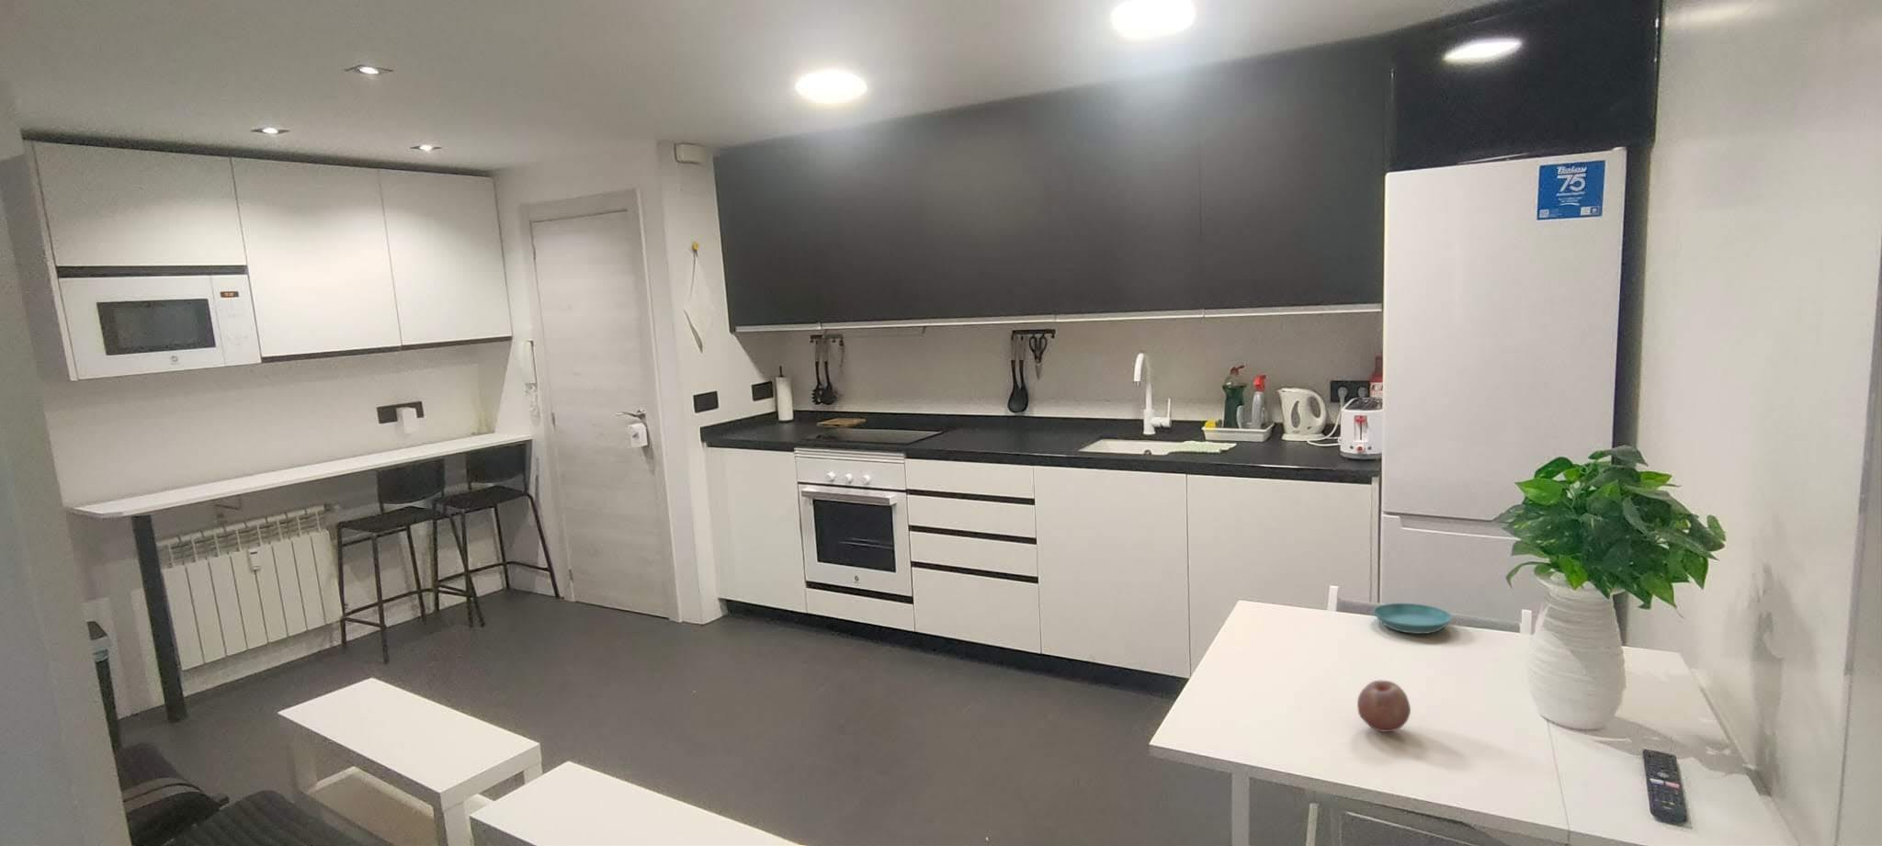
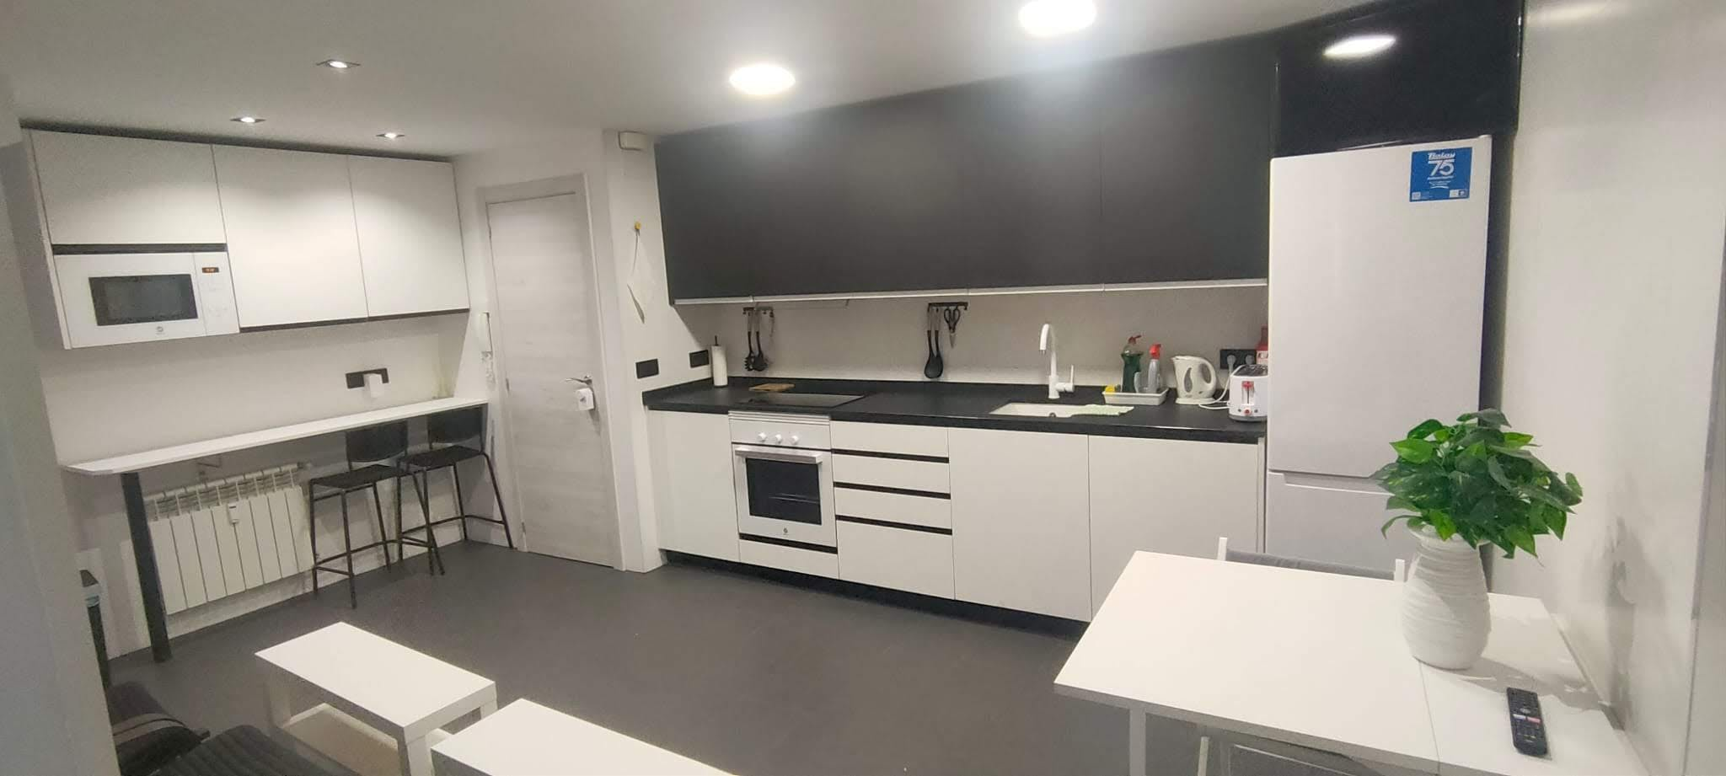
- fruit [1356,679,1412,733]
- saucer [1372,602,1452,635]
